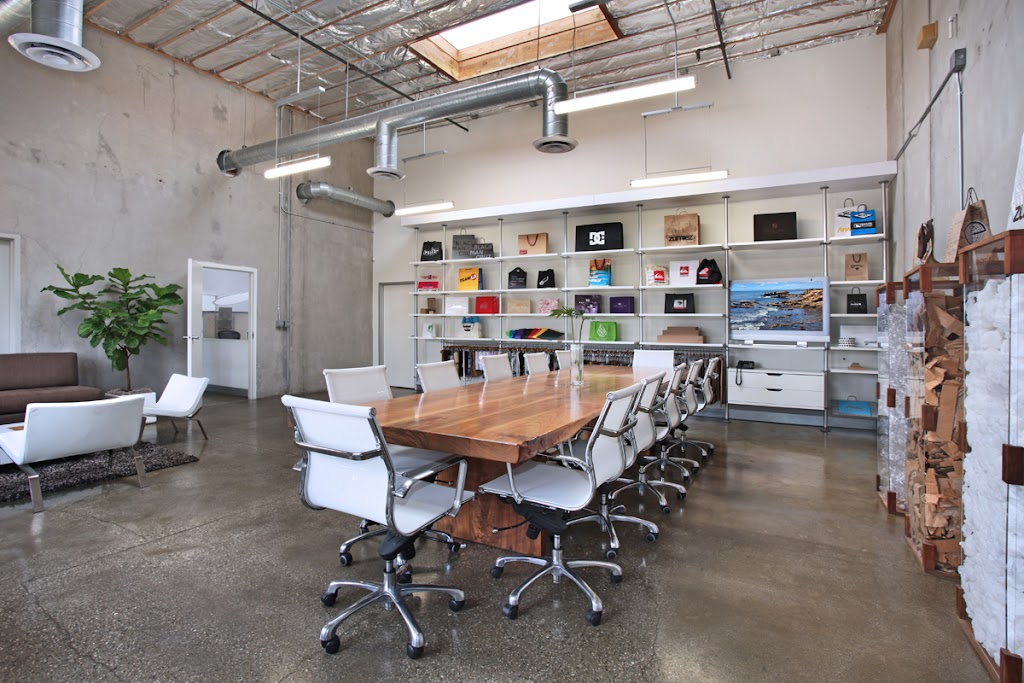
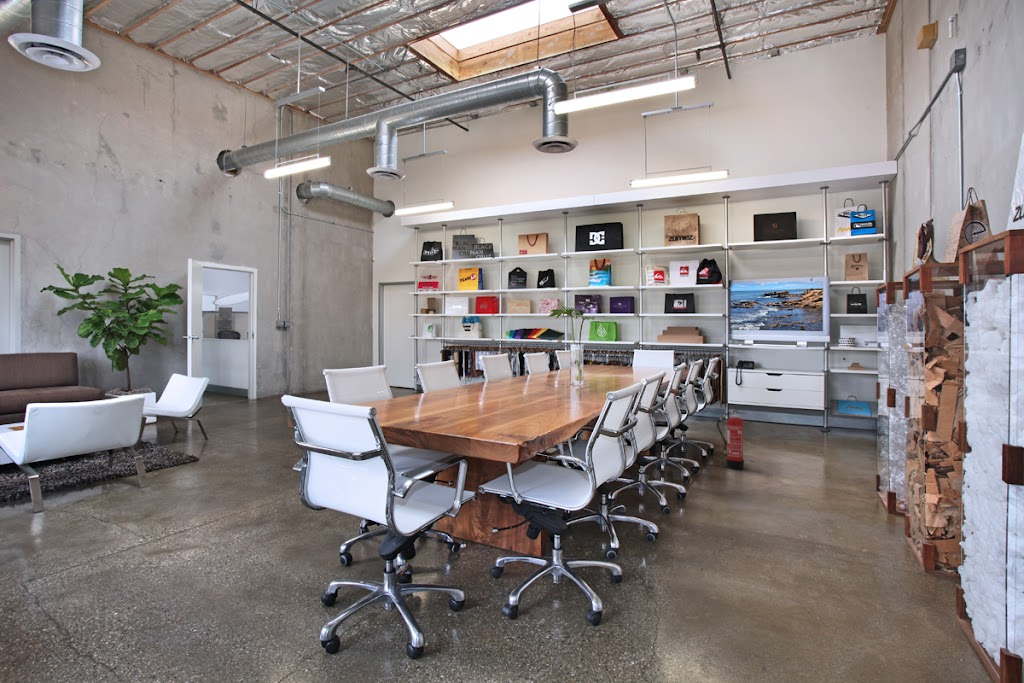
+ fire extinguisher [716,405,748,470]
